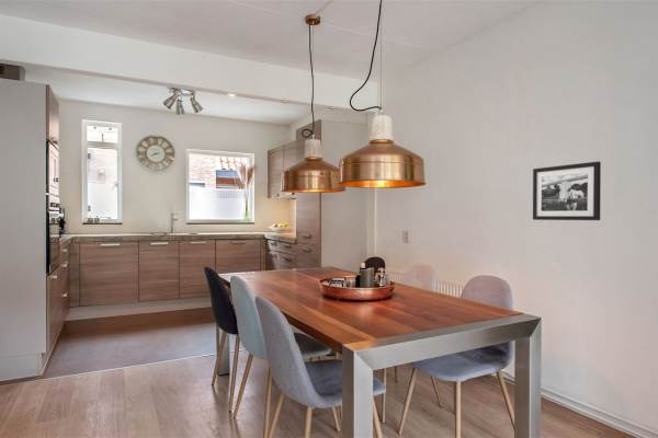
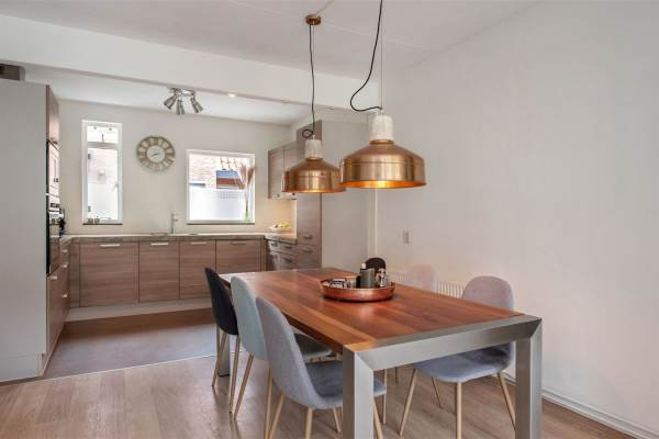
- picture frame [532,160,602,221]
